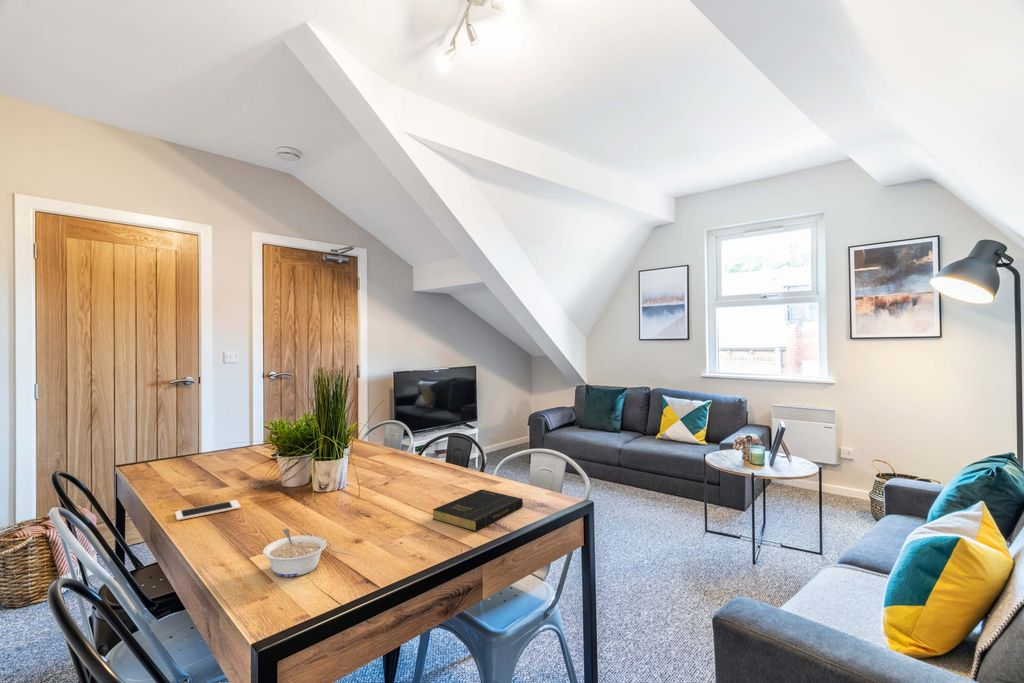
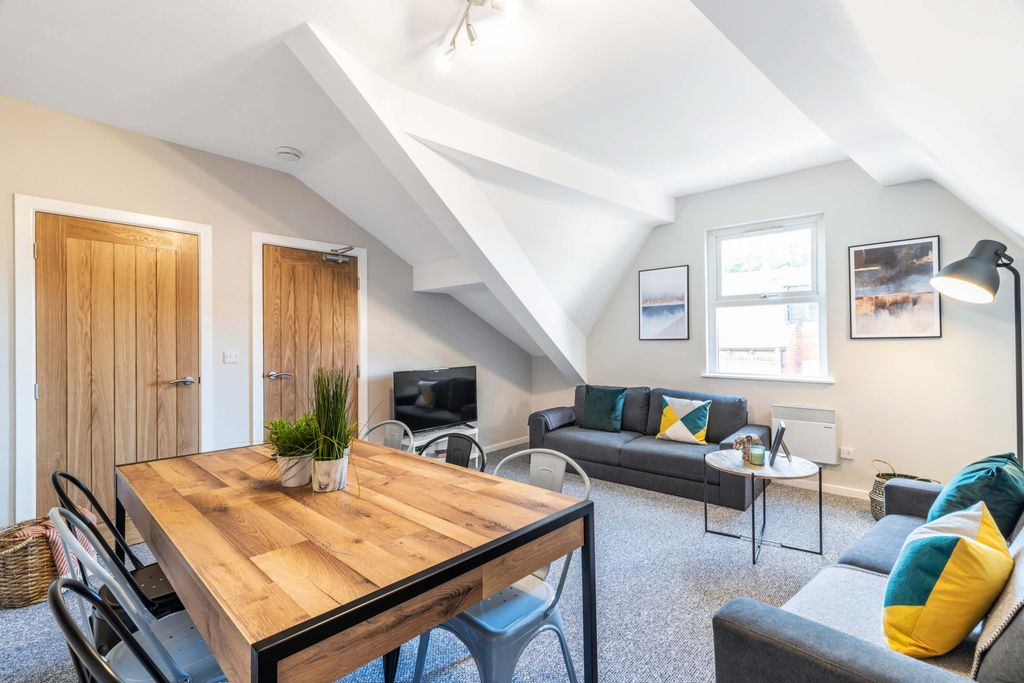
- book [432,489,524,532]
- legume [262,528,328,578]
- cell phone [174,499,242,521]
